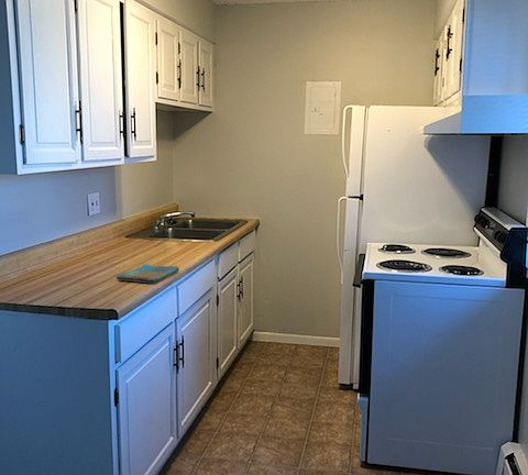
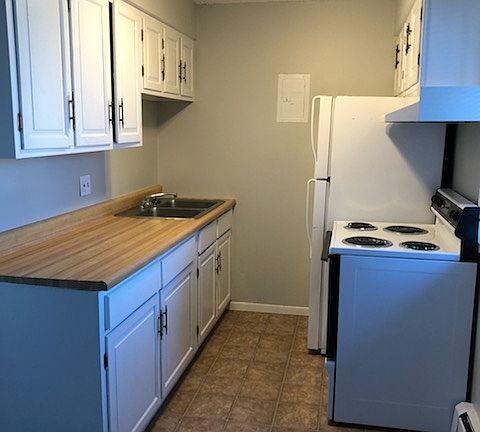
- dish towel [116,263,180,285]
